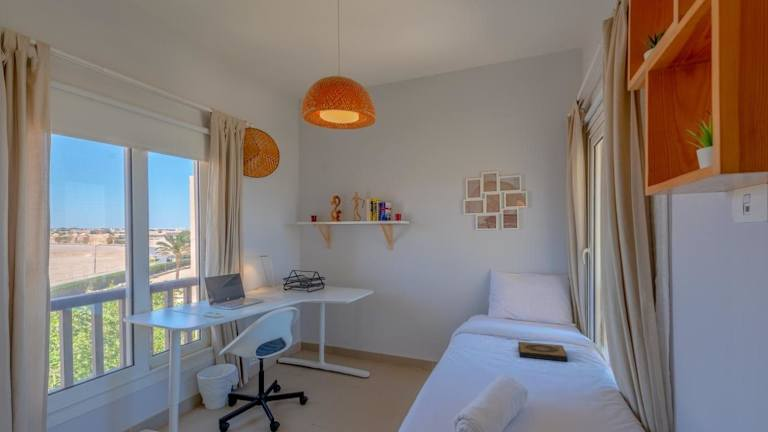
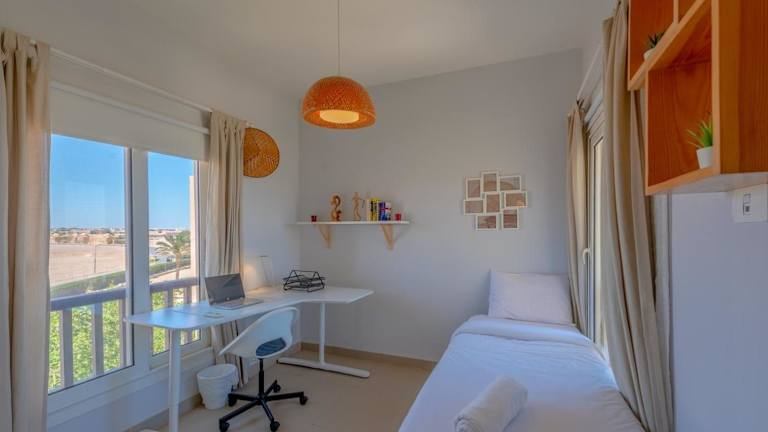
- hardback book [517,341,569,362]
